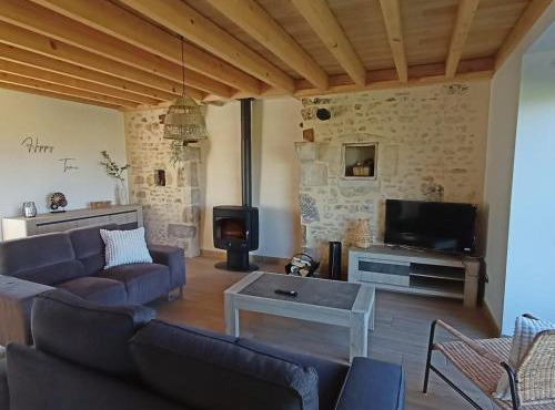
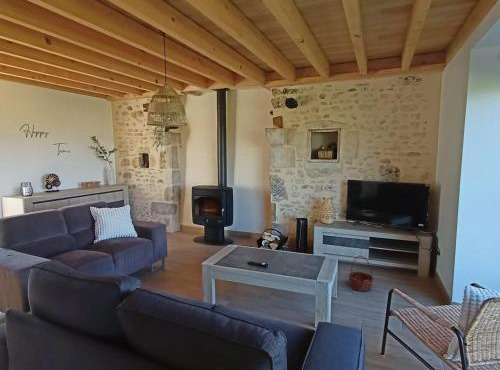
+ basket [347,255,375,292]
